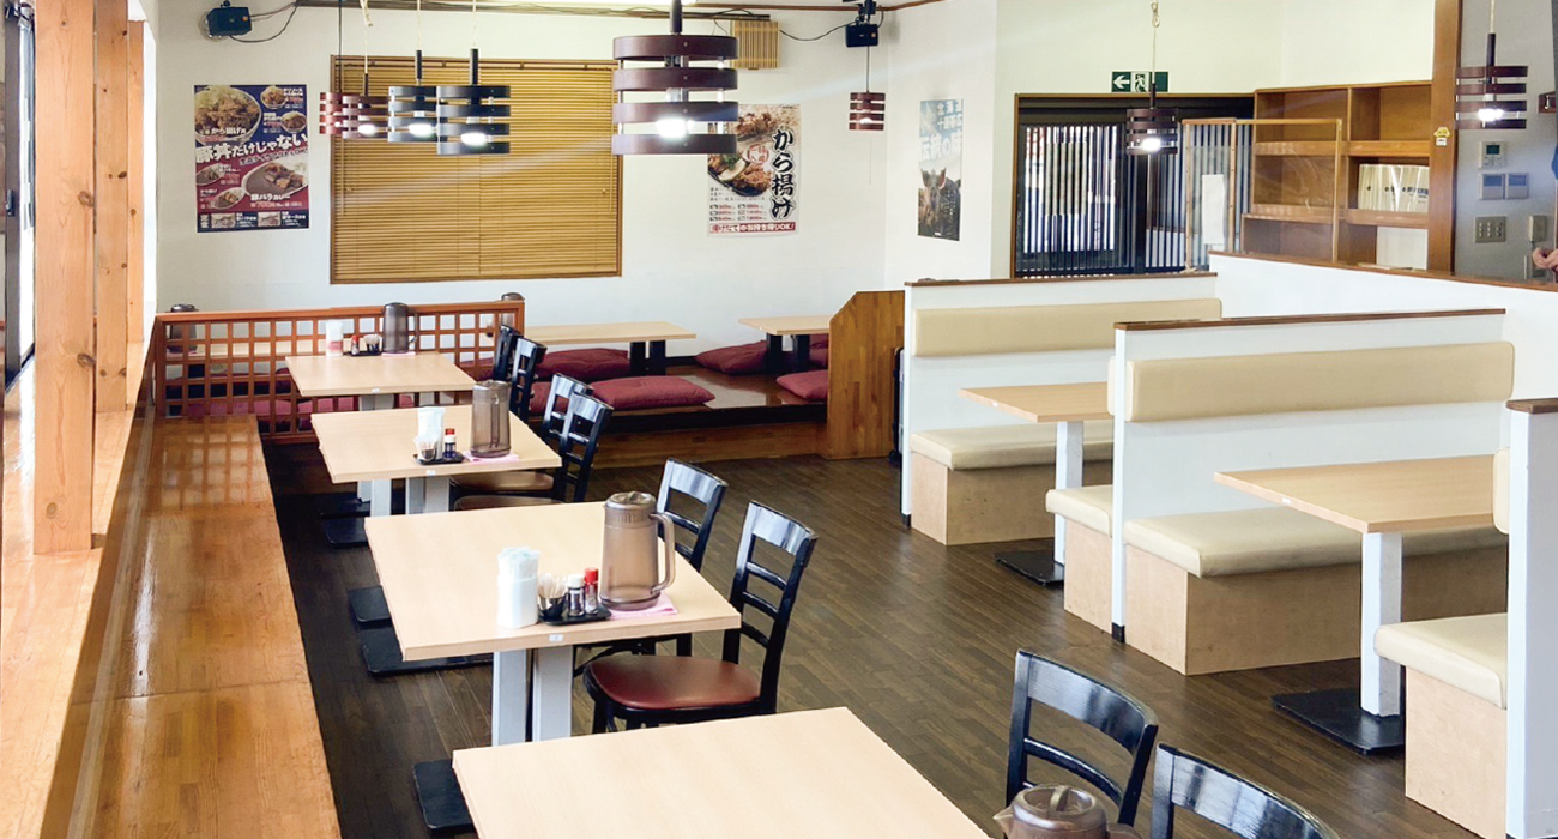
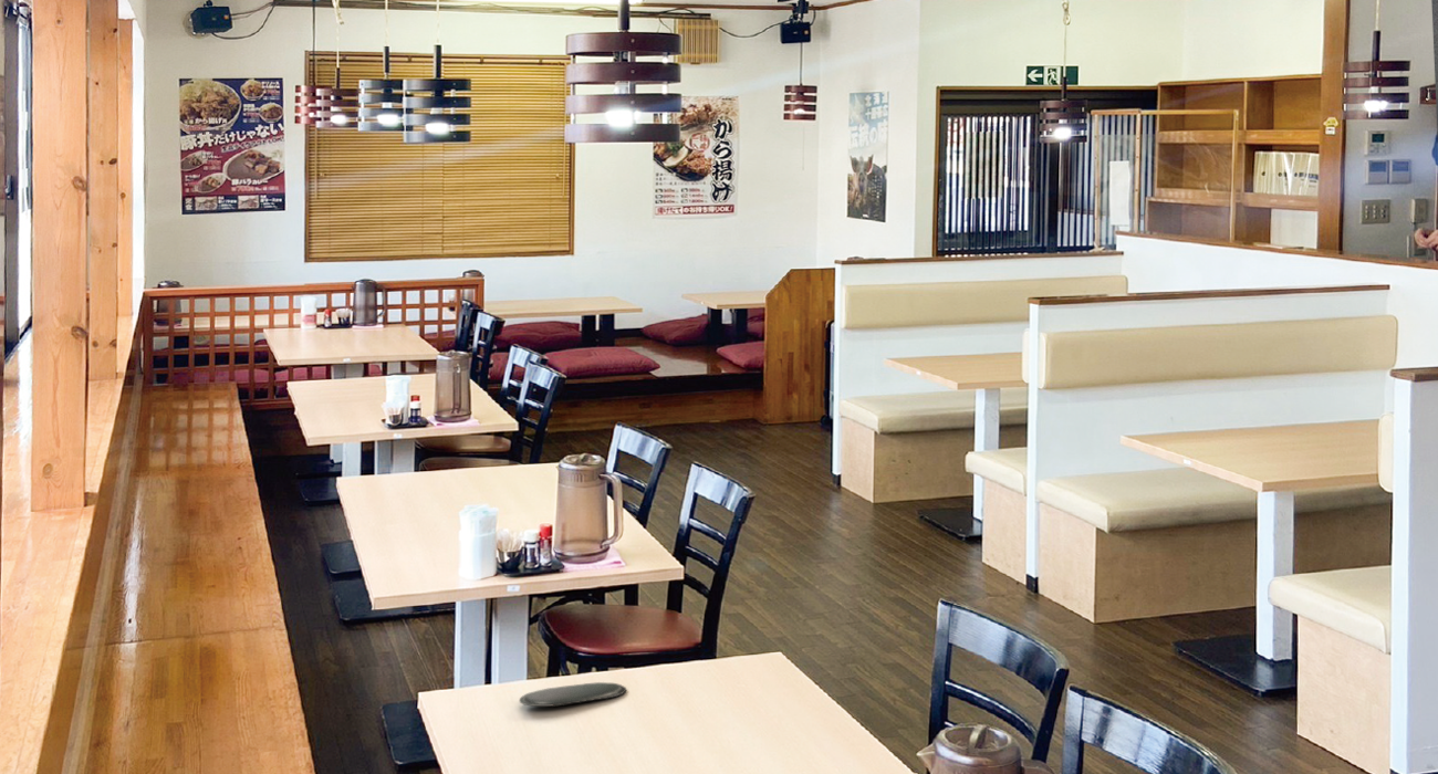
+ oval tray [518,681,627,708]
